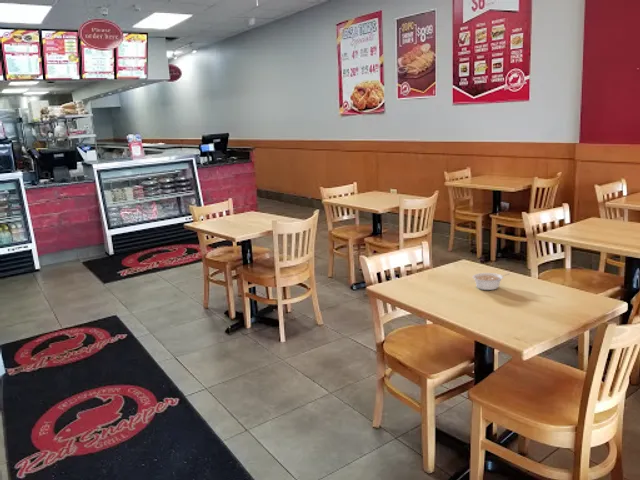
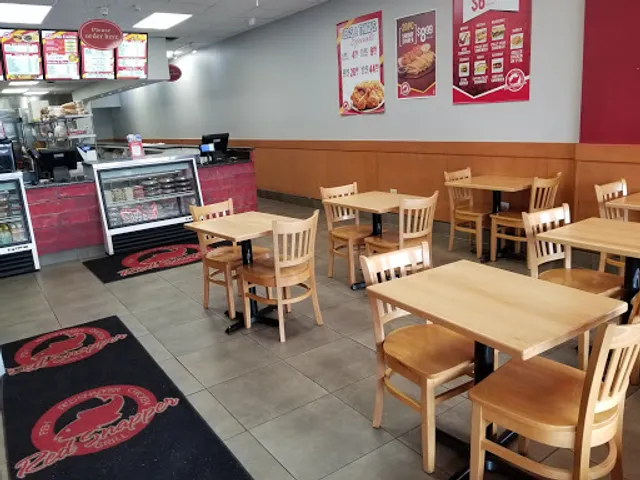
- legume [472,272,509,291]
